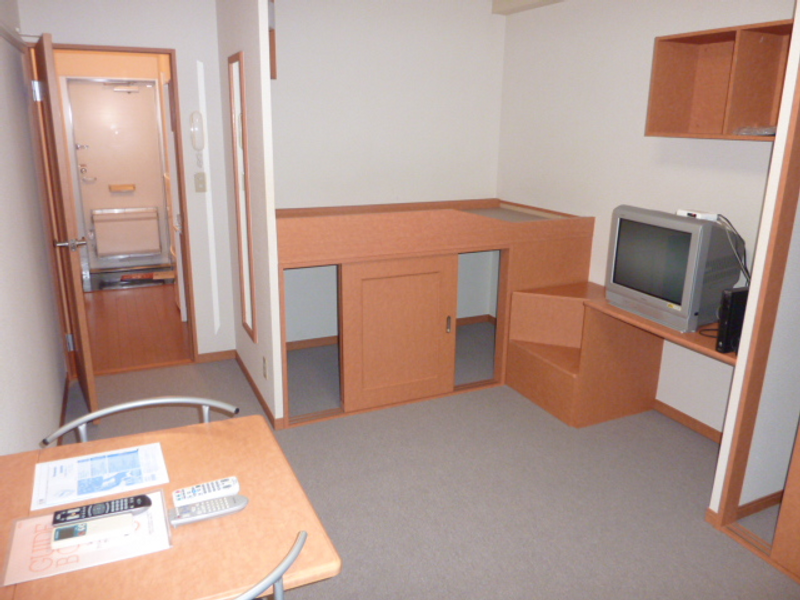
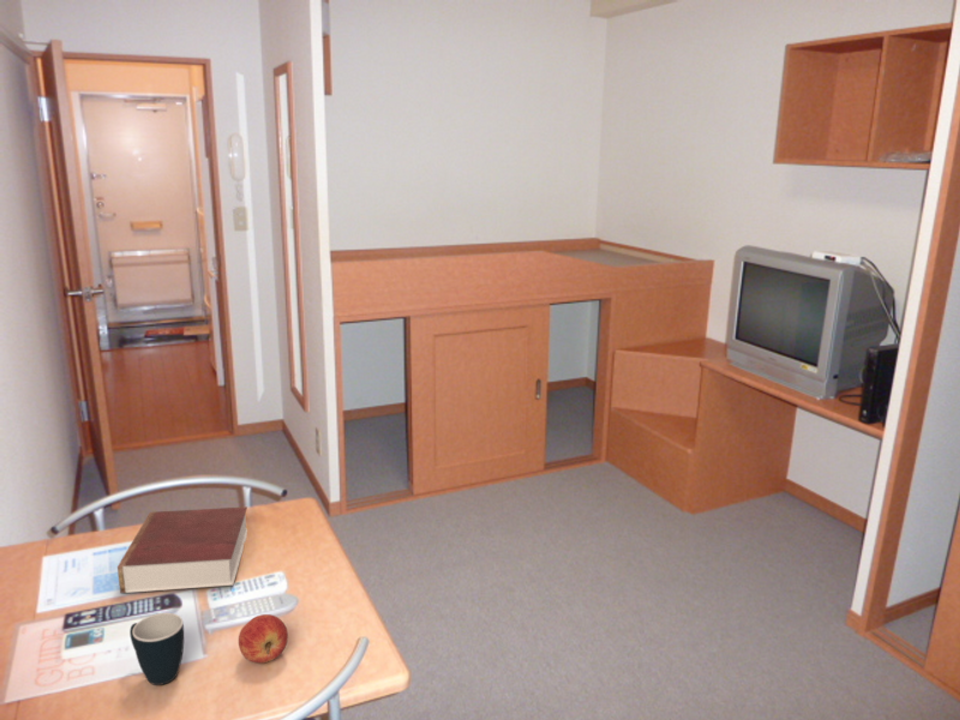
+ book [116,505,248,594]
+ apple [238,613,289,664]
+ mug [128,612,185,686]
